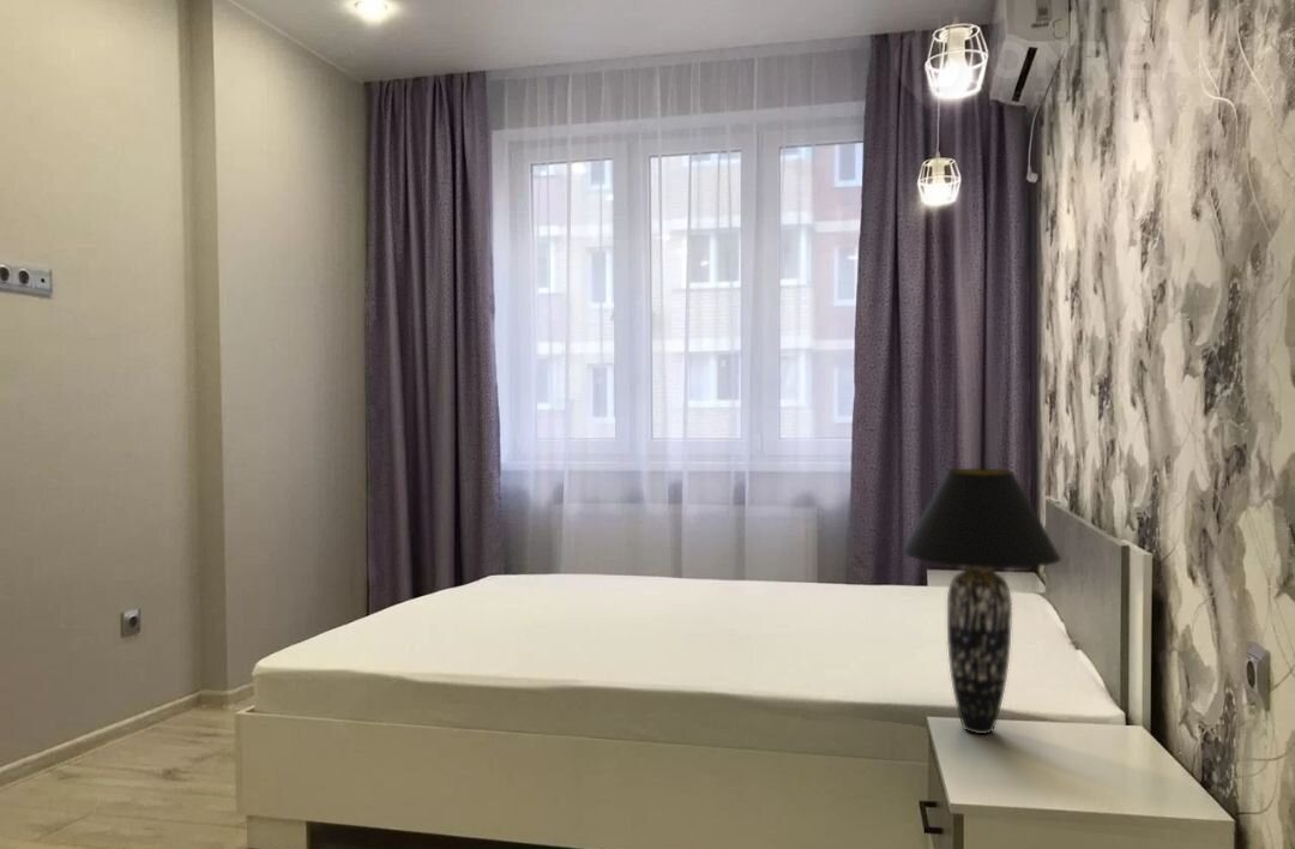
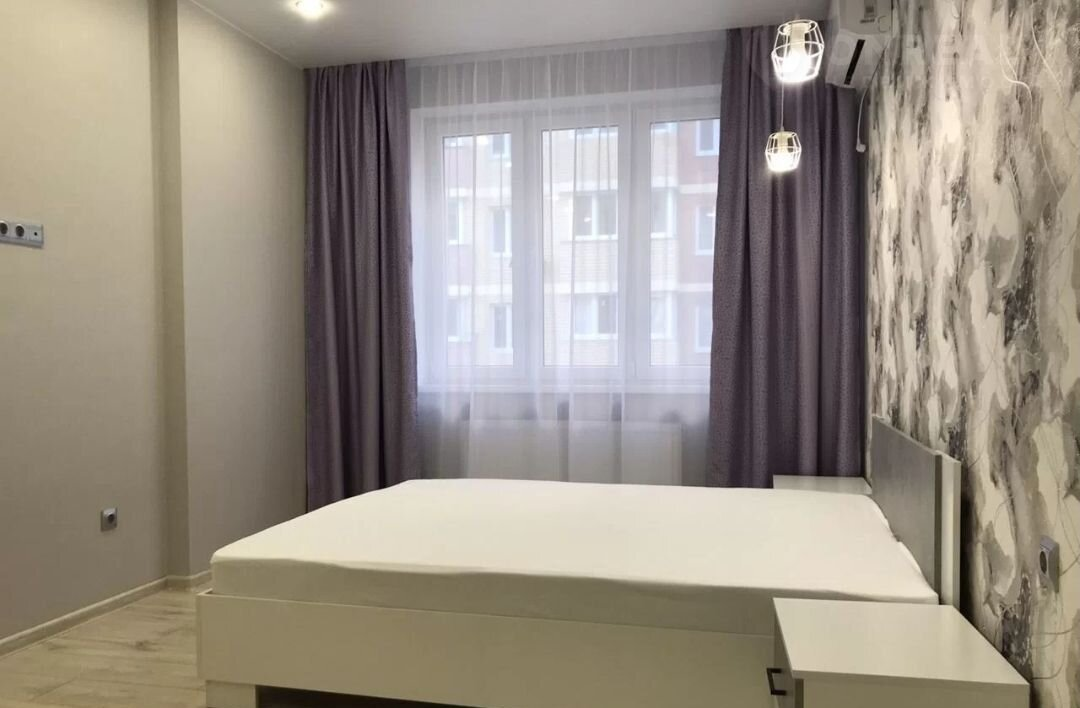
- table lamp [901,468,1062,735]
